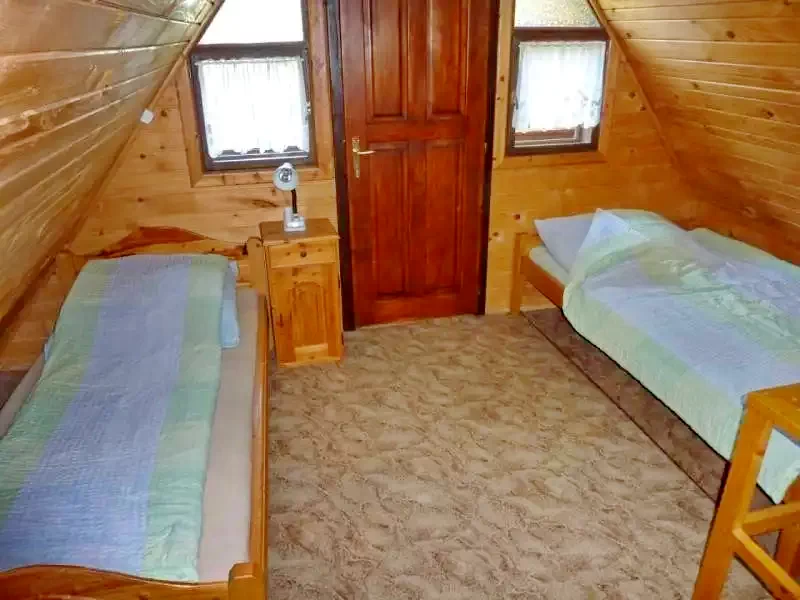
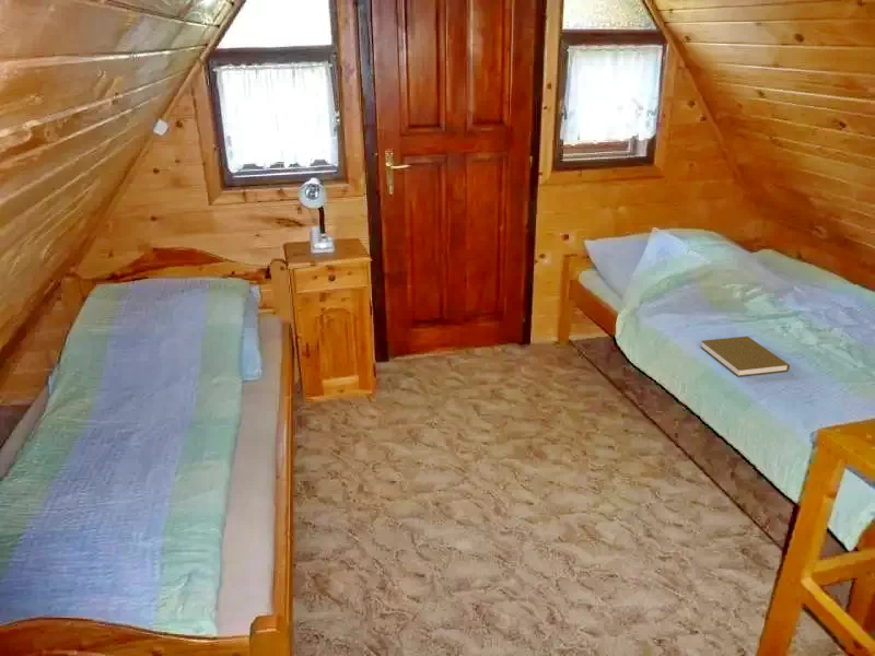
+ book [700,336,791,377]
